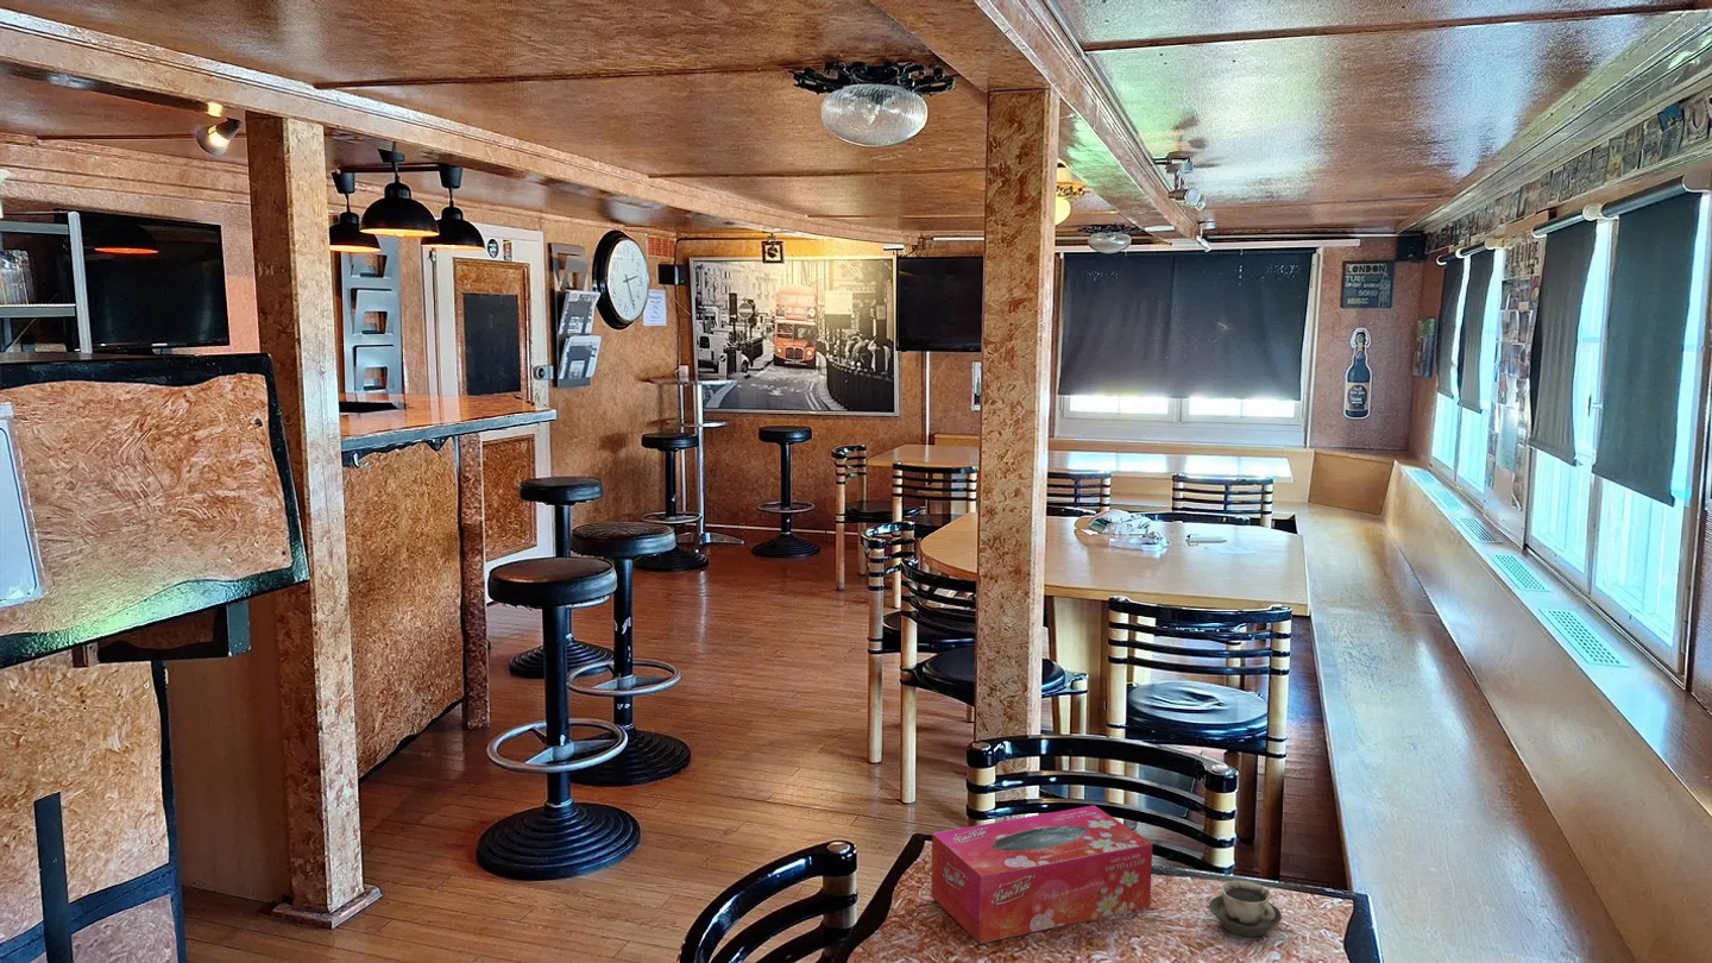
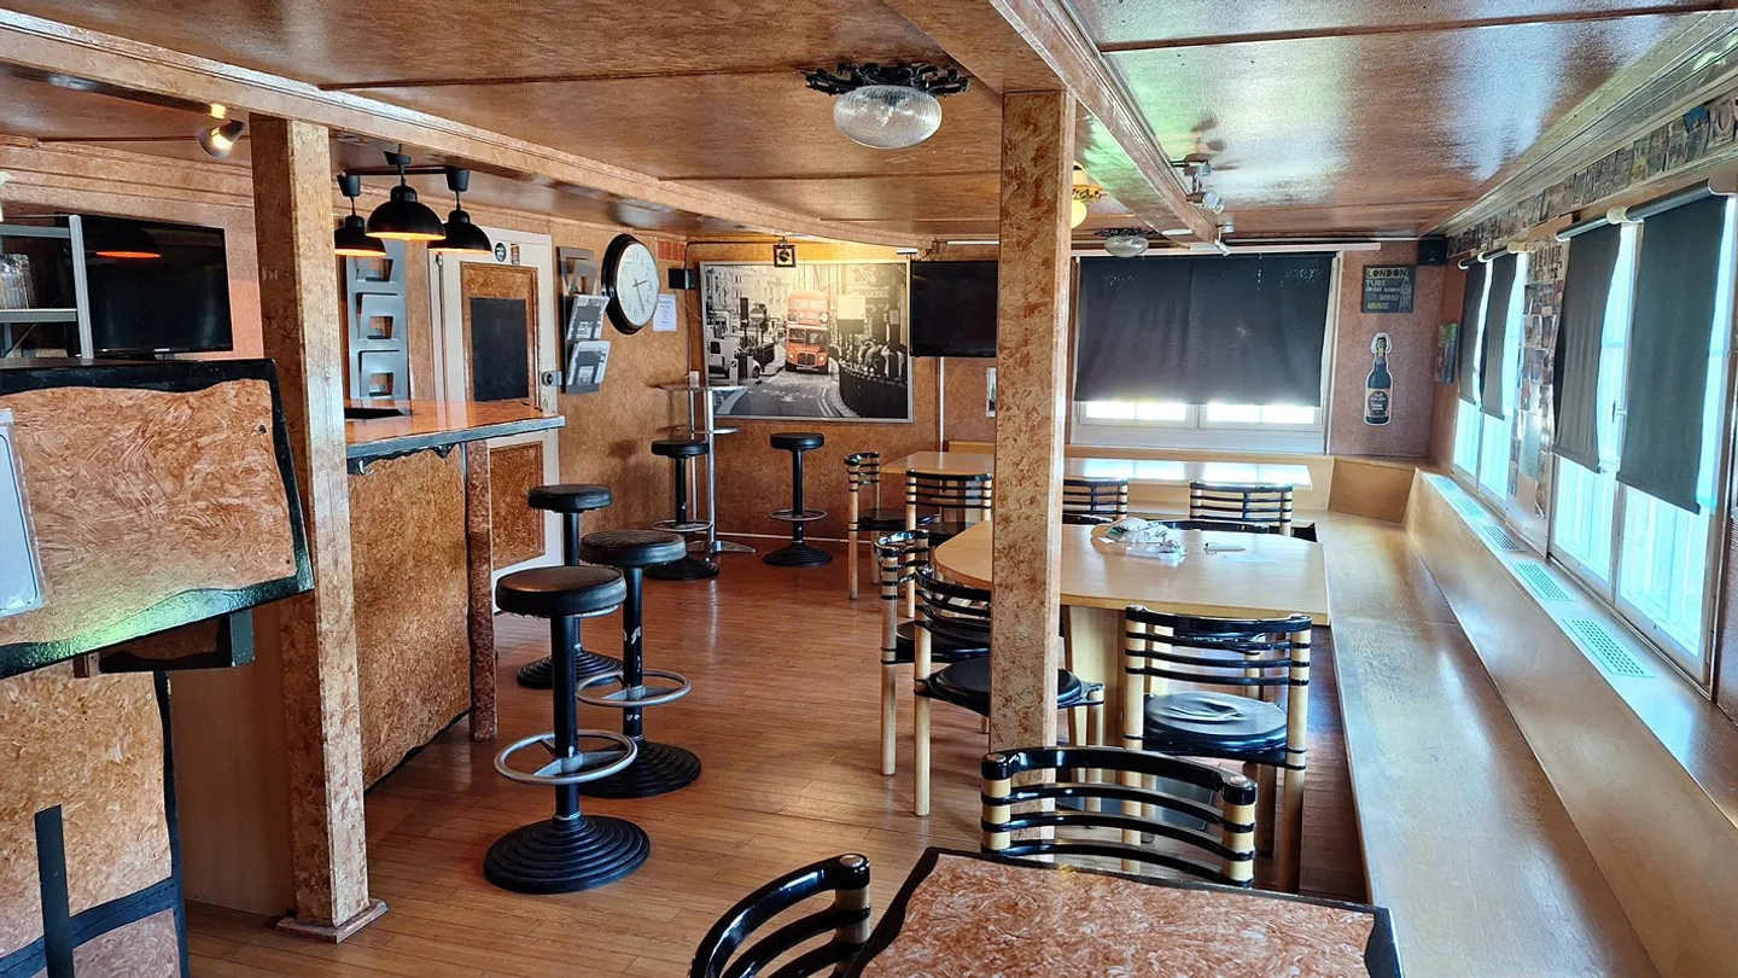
- tissue box [930,805,1153,945]
- cup [1208,880,1283,938]
